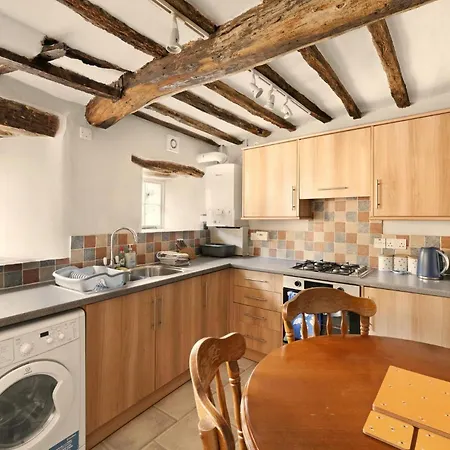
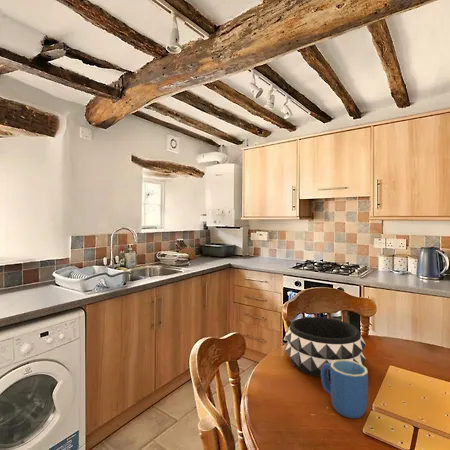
+ decorative bowl [284,316,367,380]
+ mug [320,360,369,419]
